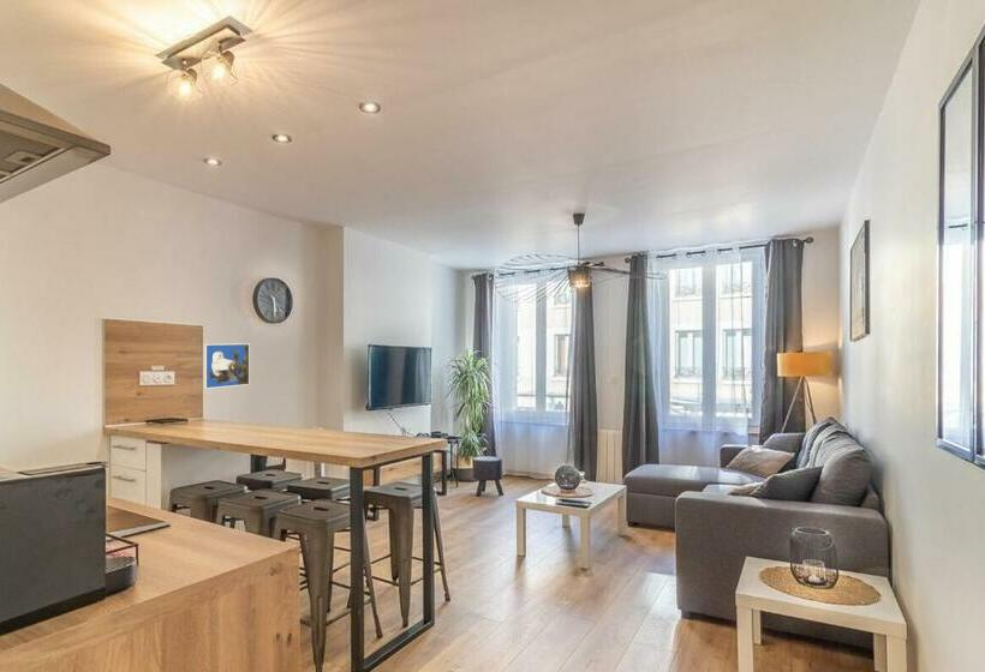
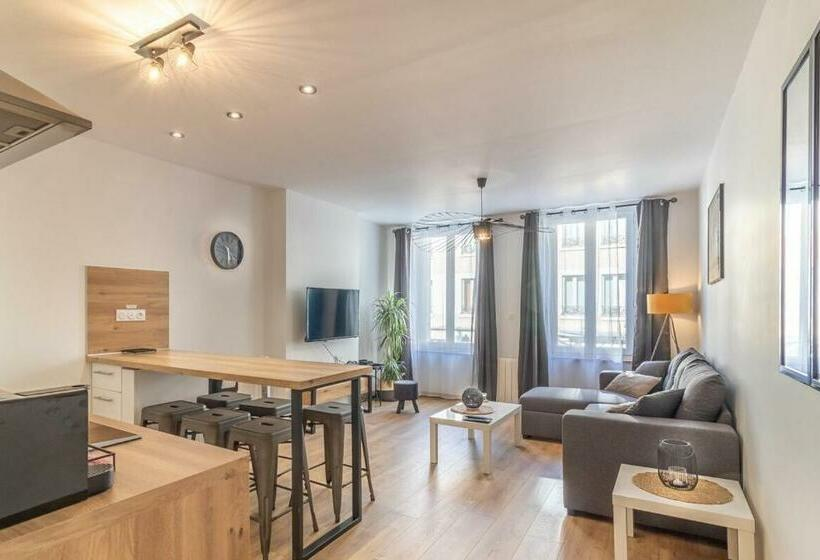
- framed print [202,342,251,390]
